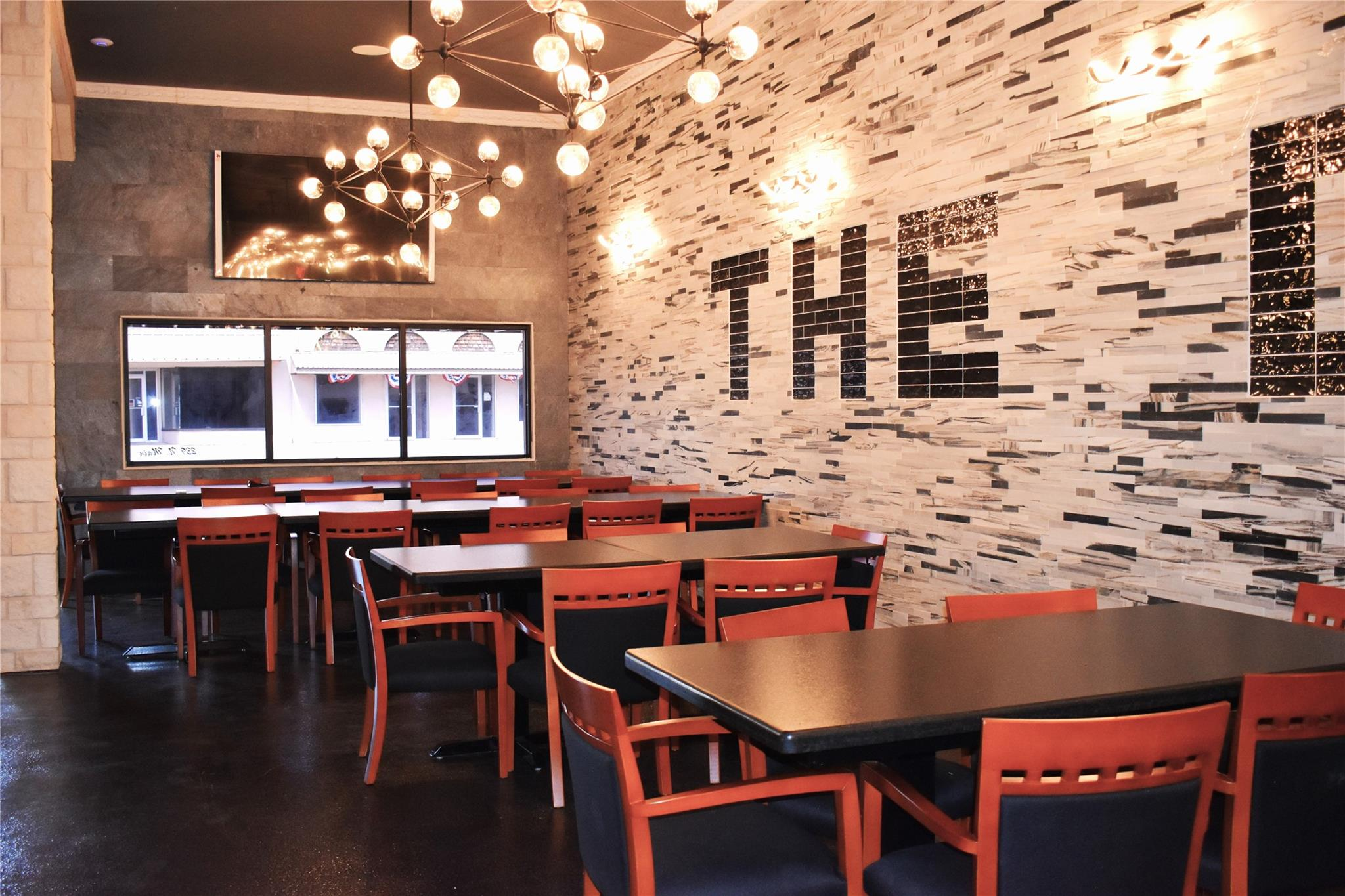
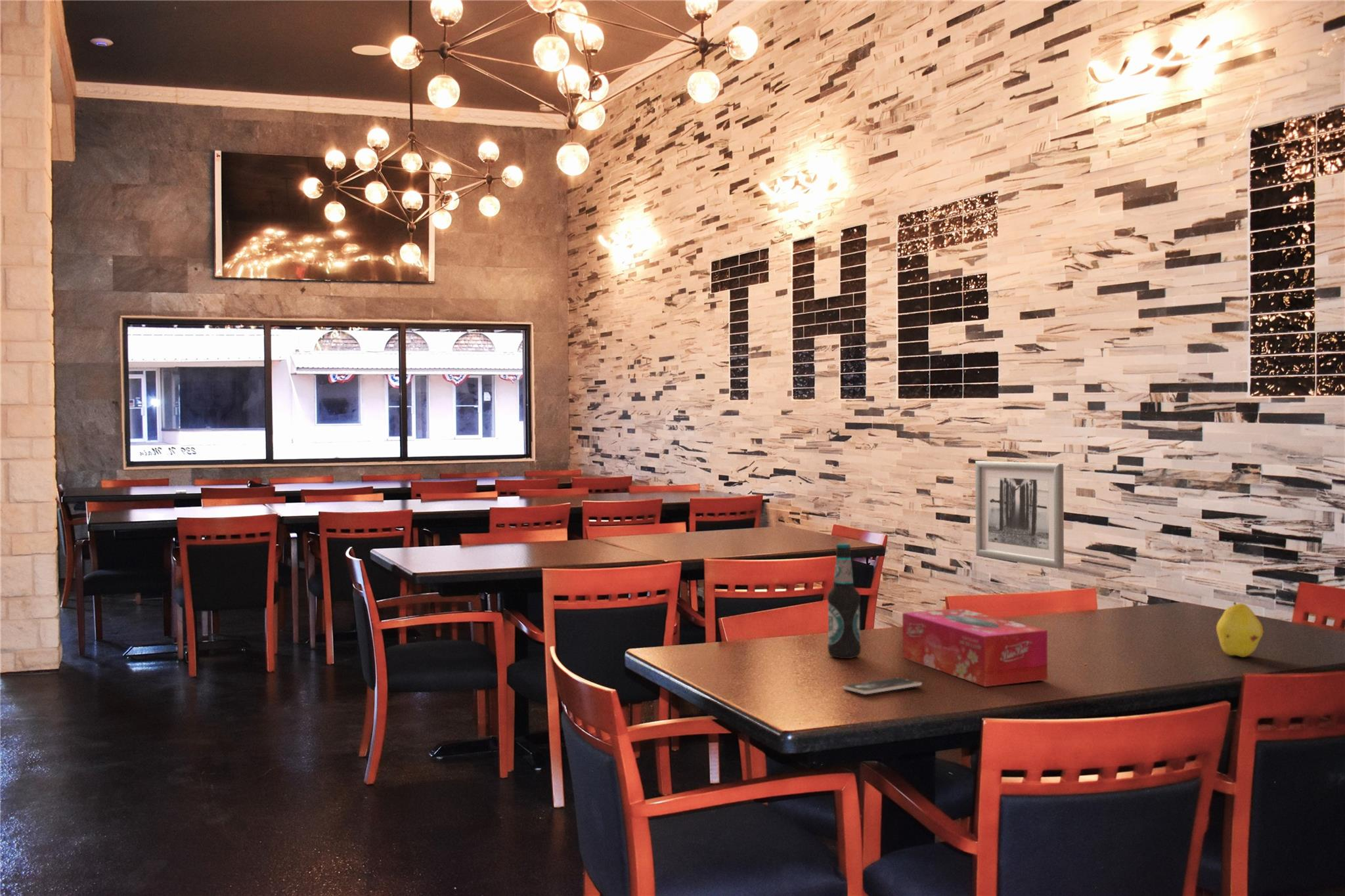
+ wall art [975,460,1065,570]
+ smartphone [842,677,923,695]
+ fruit [1216,601,1264,658]
+ tissue box [902,608,1048,687]
+ bottle [827,543,862,659]
